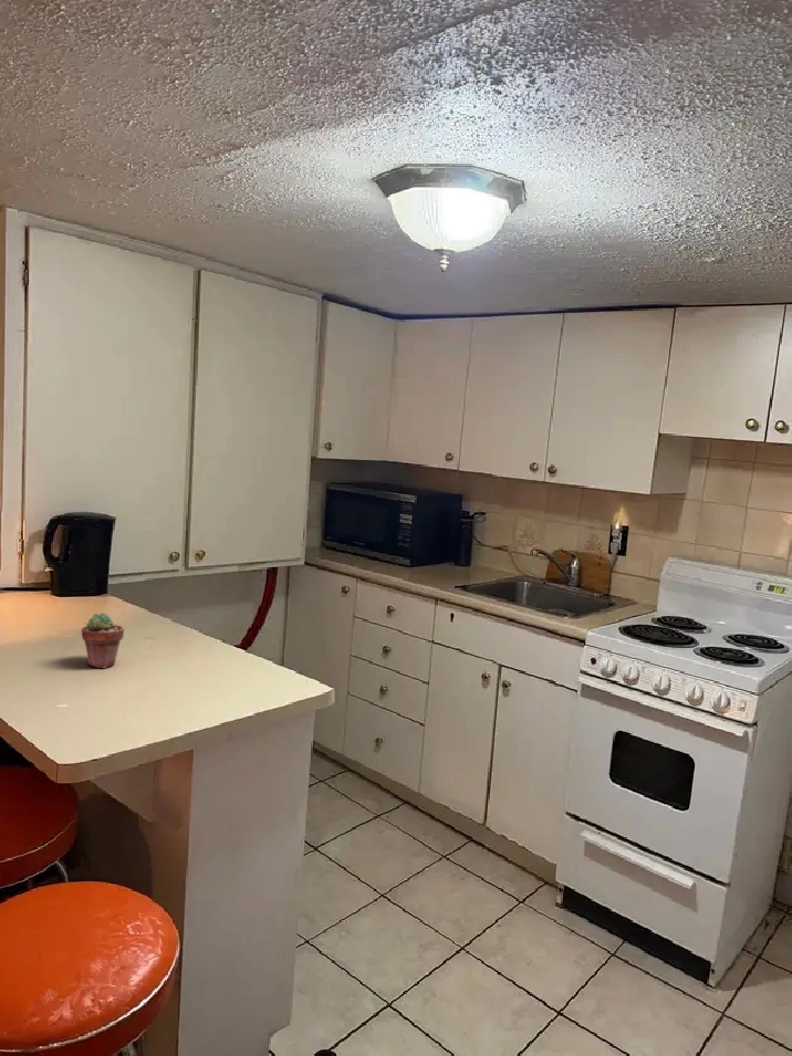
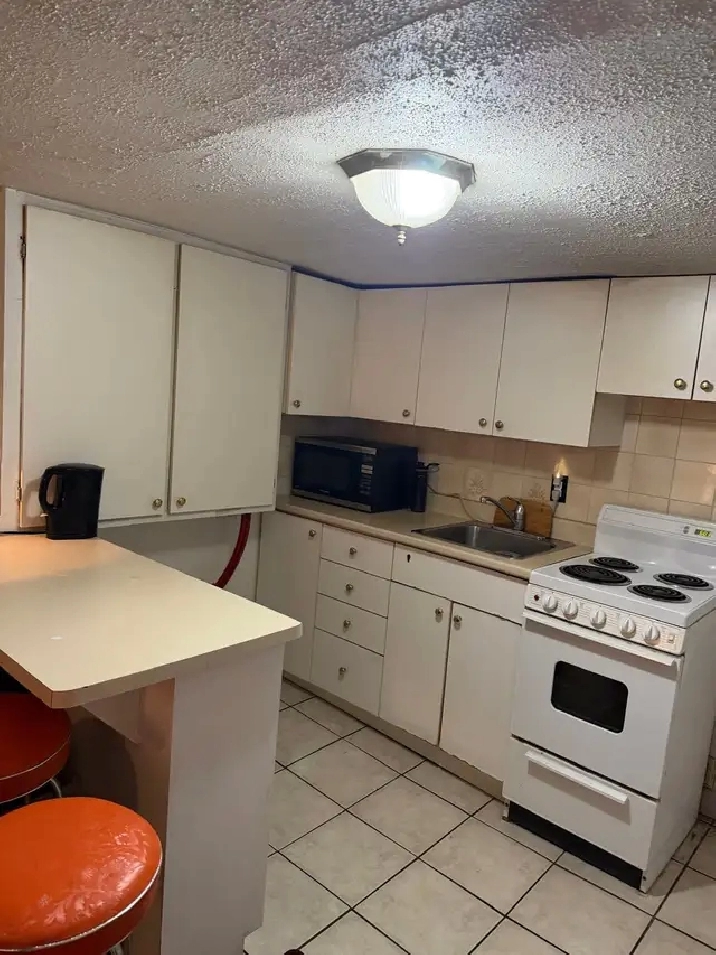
- potted succulent [81,611,125,669]
